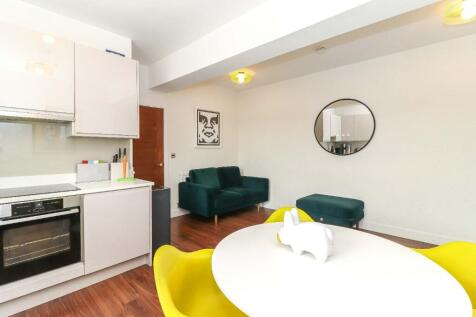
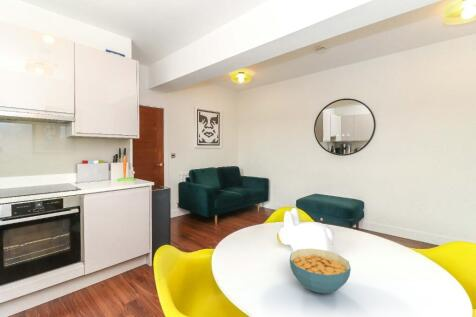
+ cereal bowl [289,248,352,294]
